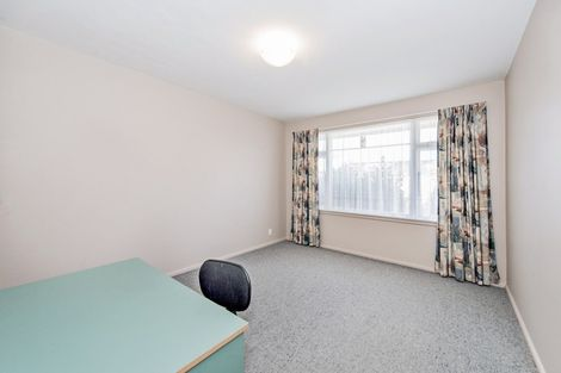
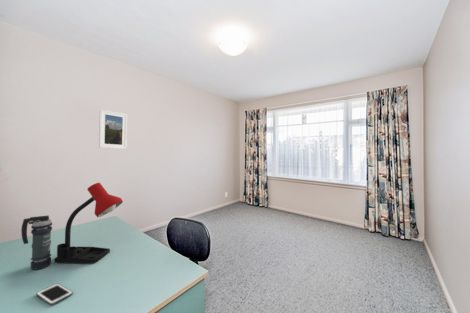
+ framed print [98,108,128,150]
+ desk lamp [53,182,124,264]
+ smoke grenade [20,215,53,271]
+ cell phone [35,283,74,306]
